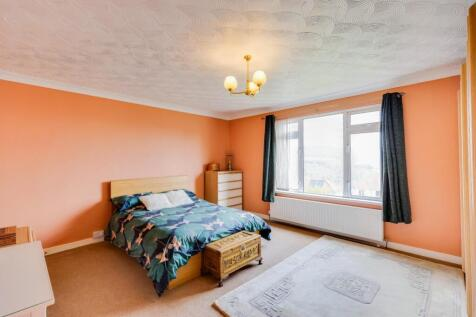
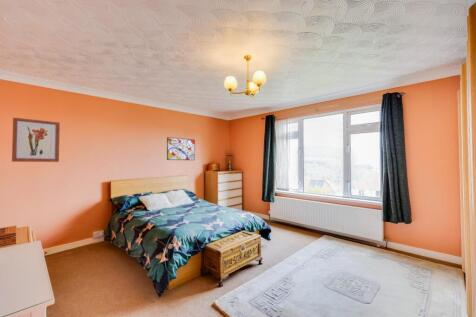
+ wall art [166,136,196,161]
+ wall art [11,117,61,163]
